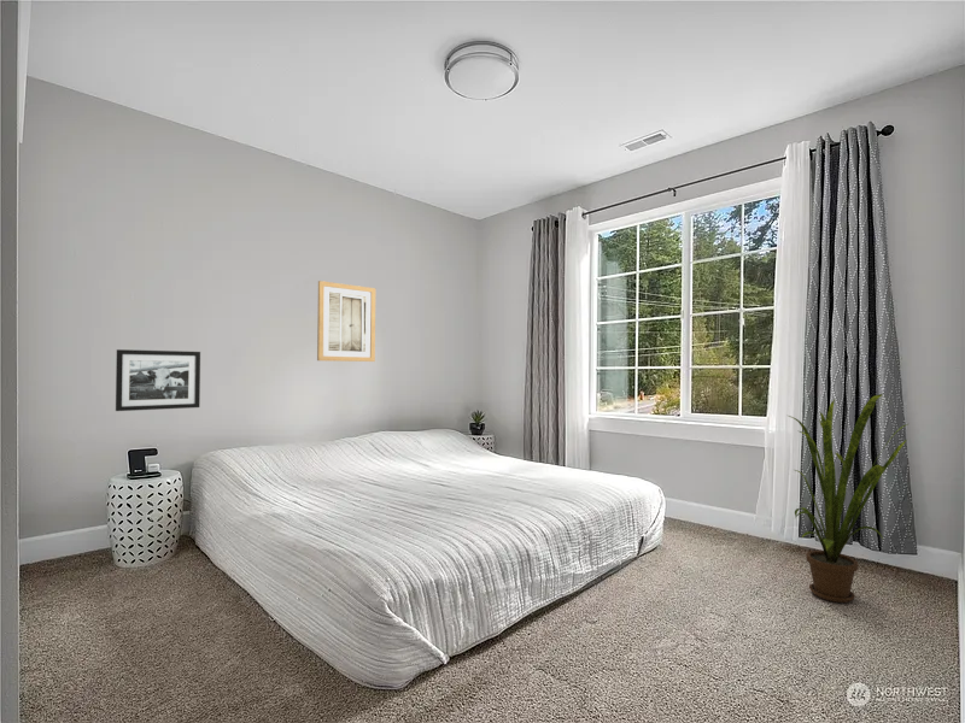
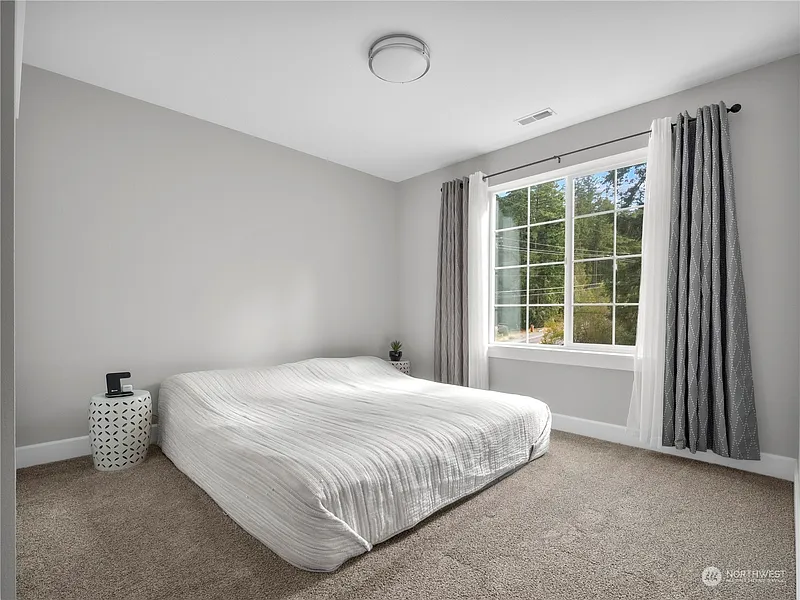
- picture frame [115,348,201,412]
- wall art [316,280,376,363]
- house plant [788,393,908,604]
